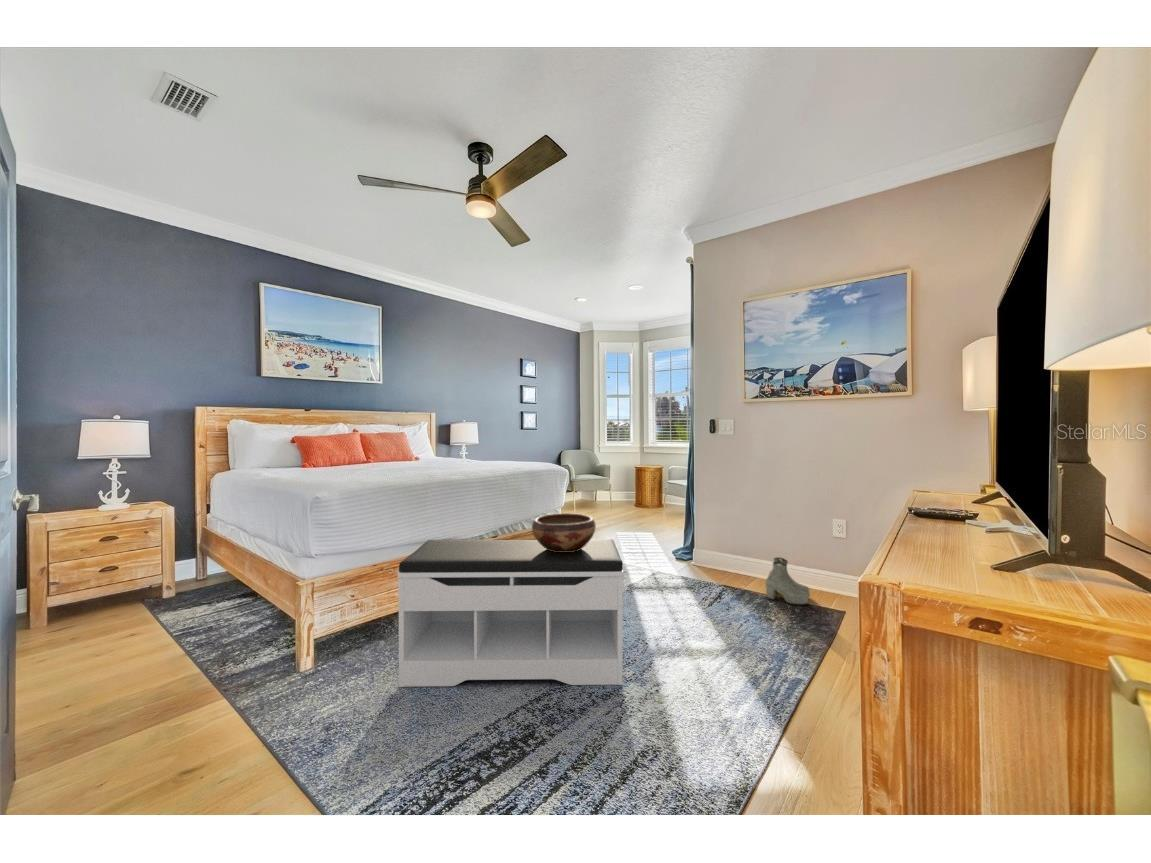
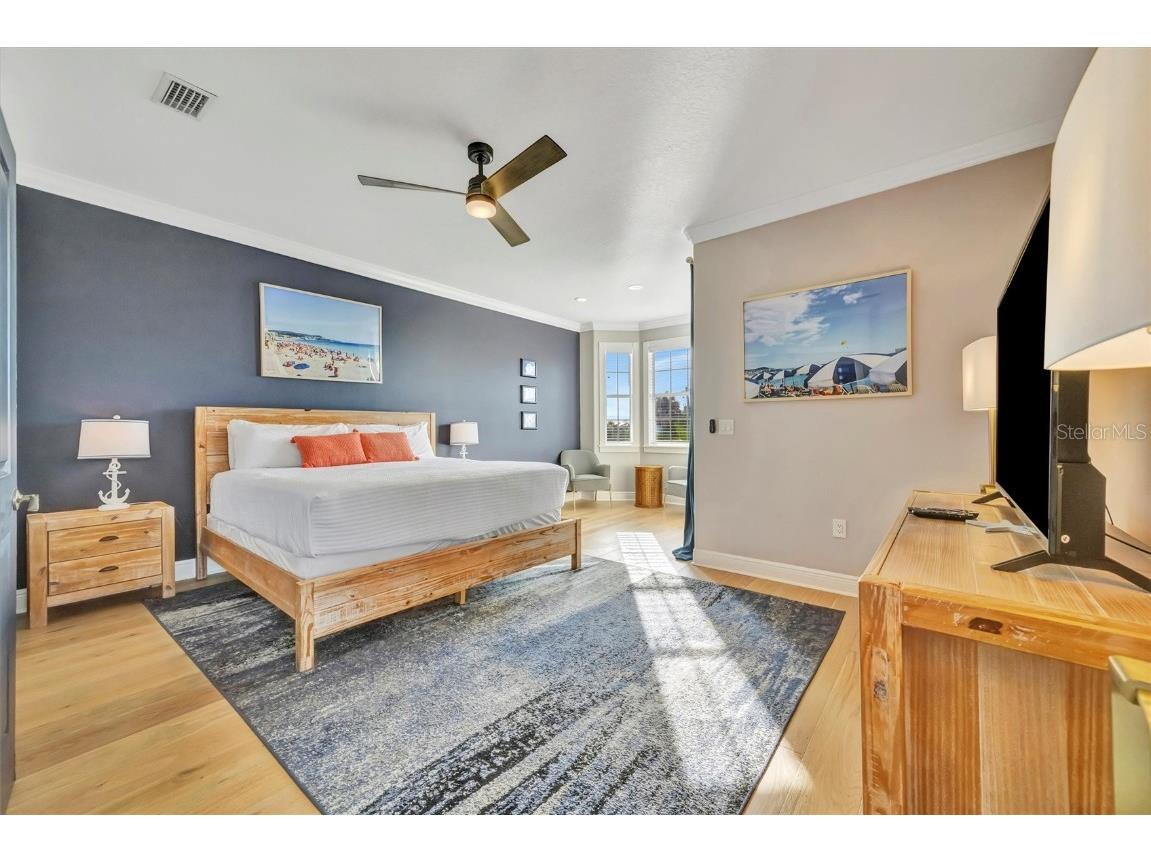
- decorative bowl [531,512,597,552]
- boots [765,556,811,606]
- bench [396,538,624,688]
